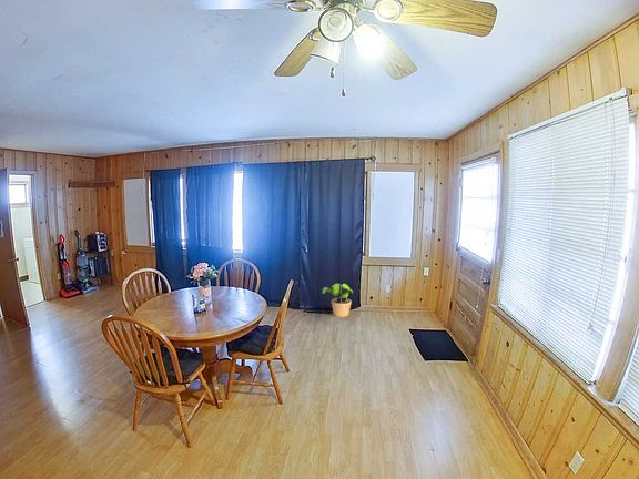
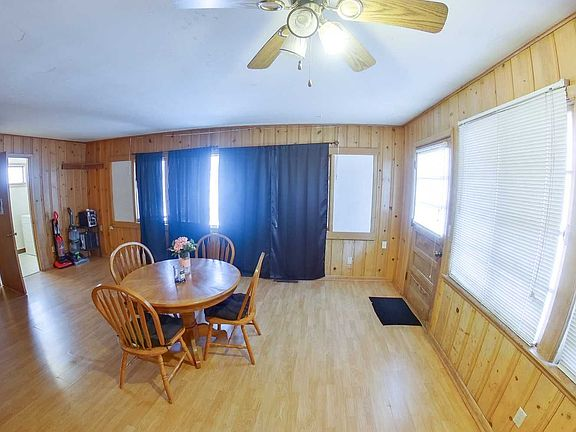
- potted plant [322,283,354,318]
